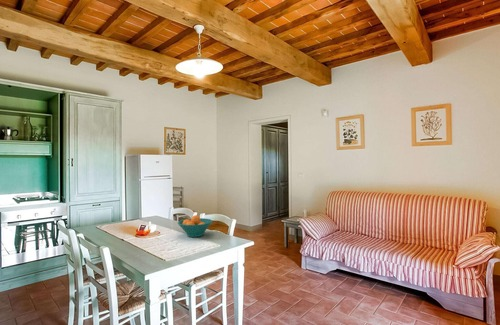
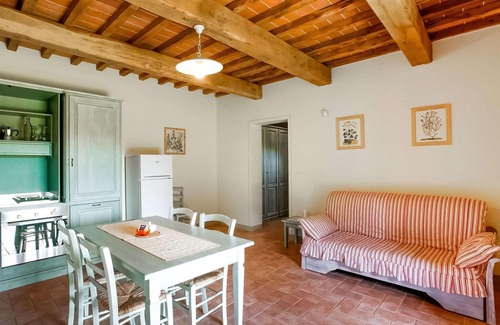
- fruit bowl [177,214,213,238]
